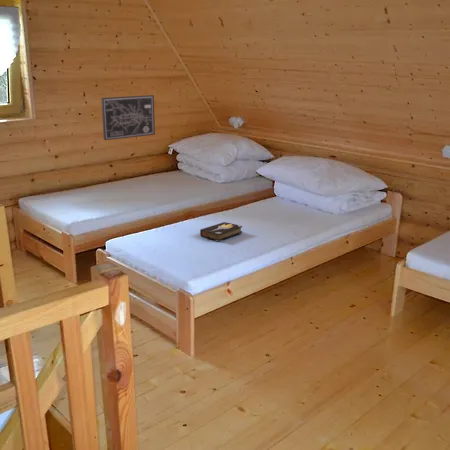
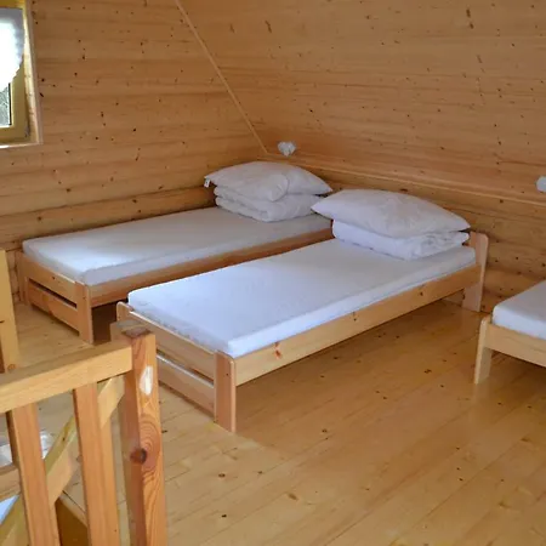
- hardback book [199,221,243,242]
- wall art [100,94,156,141]
